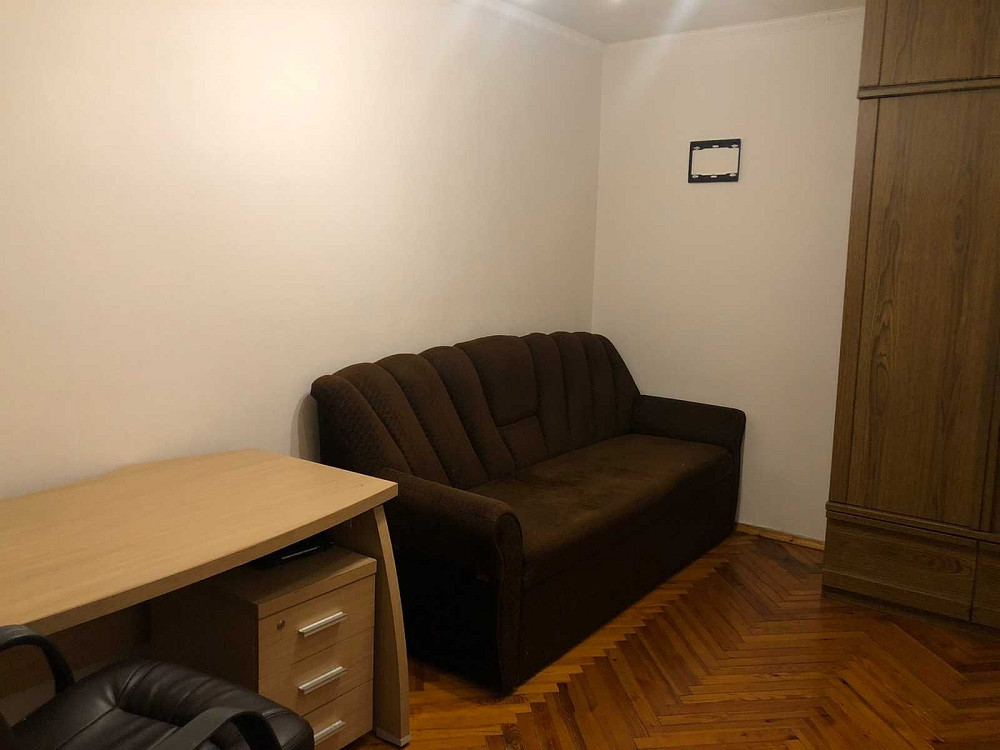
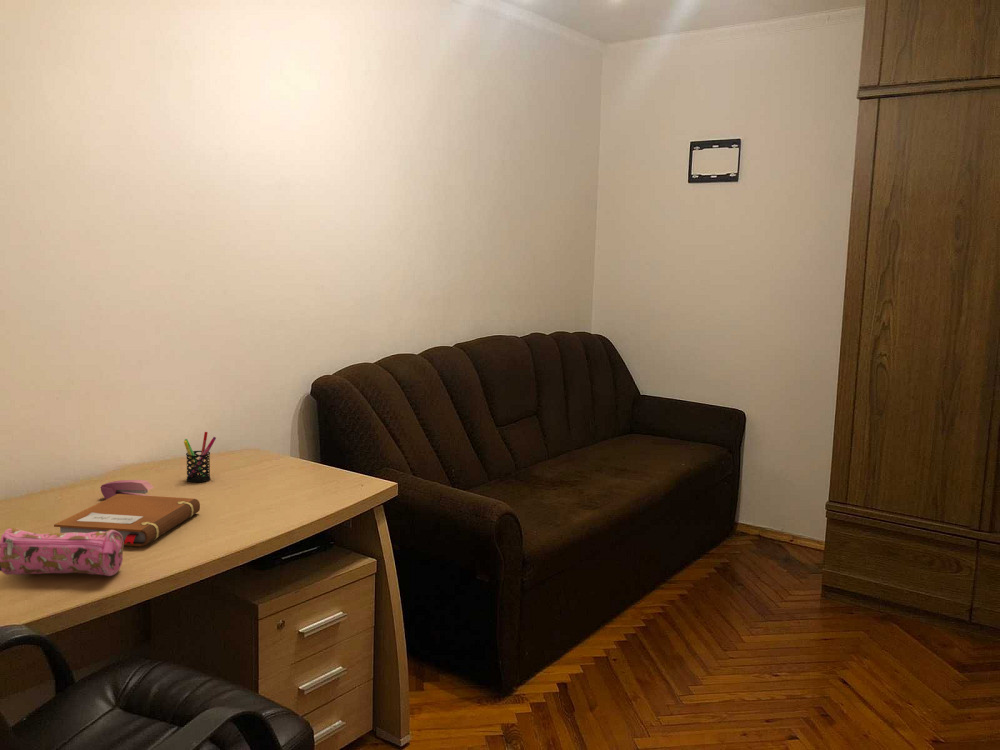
+ pen holder [183,431,217,483]
+ pencil case [0,527,125,577]
+ notebook [53,494,201,547]
+ stapler [99,479,155,500]
